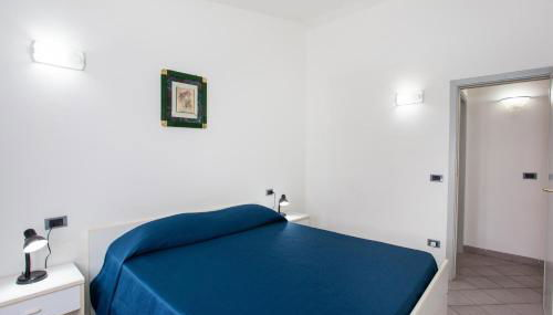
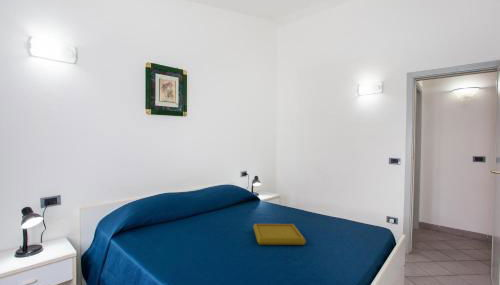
+ serving tray [252,223,307,246]
